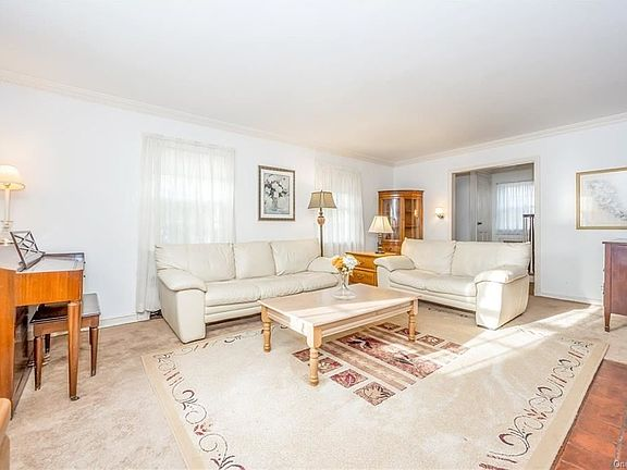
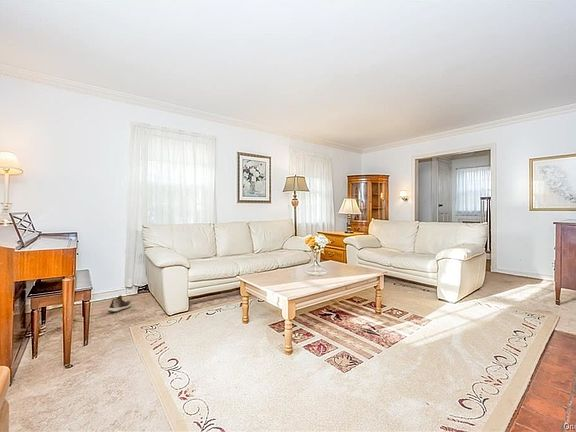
+ shoe [107,294,132,313]
